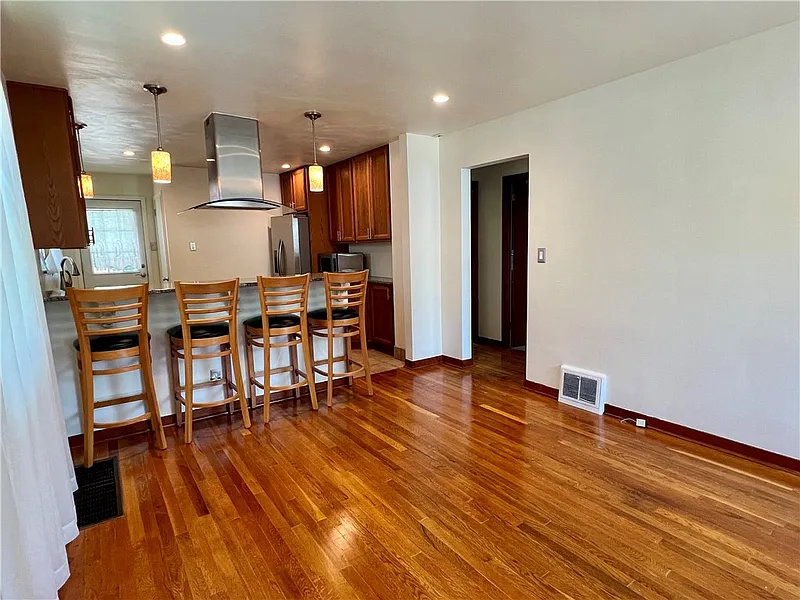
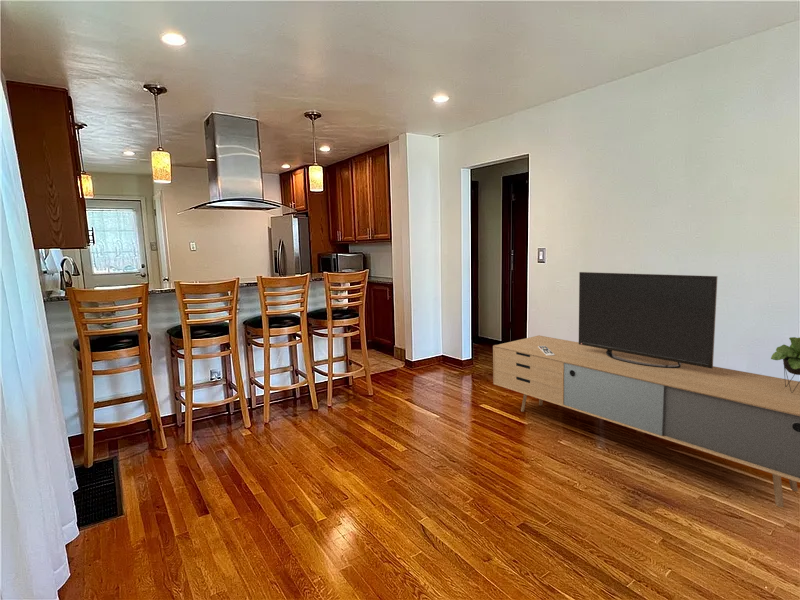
+ media console [492,271,800,508]
